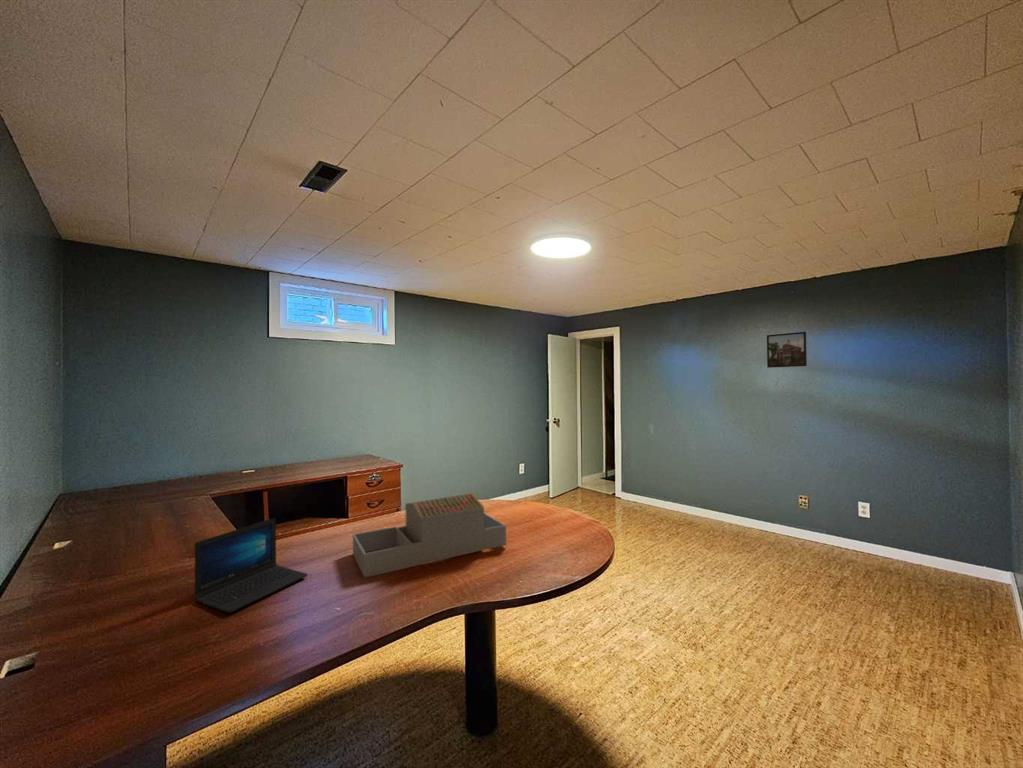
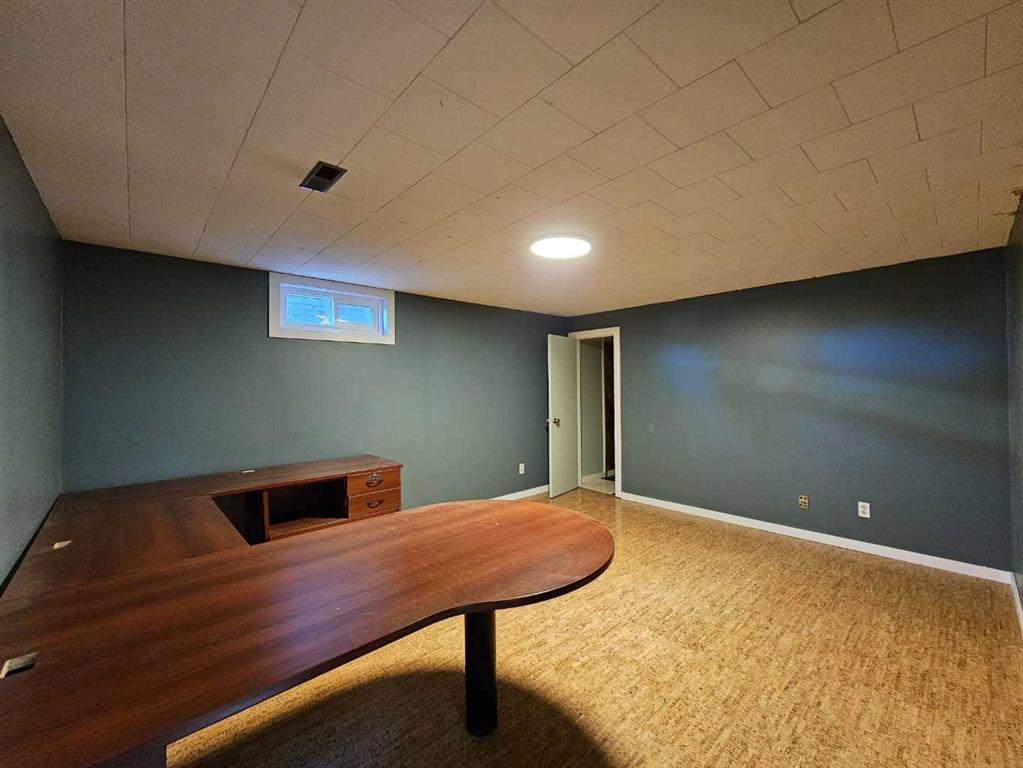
- laptop [193,517,309,614]
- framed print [766,331,808,369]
- architectural model [352,492,507,579]
